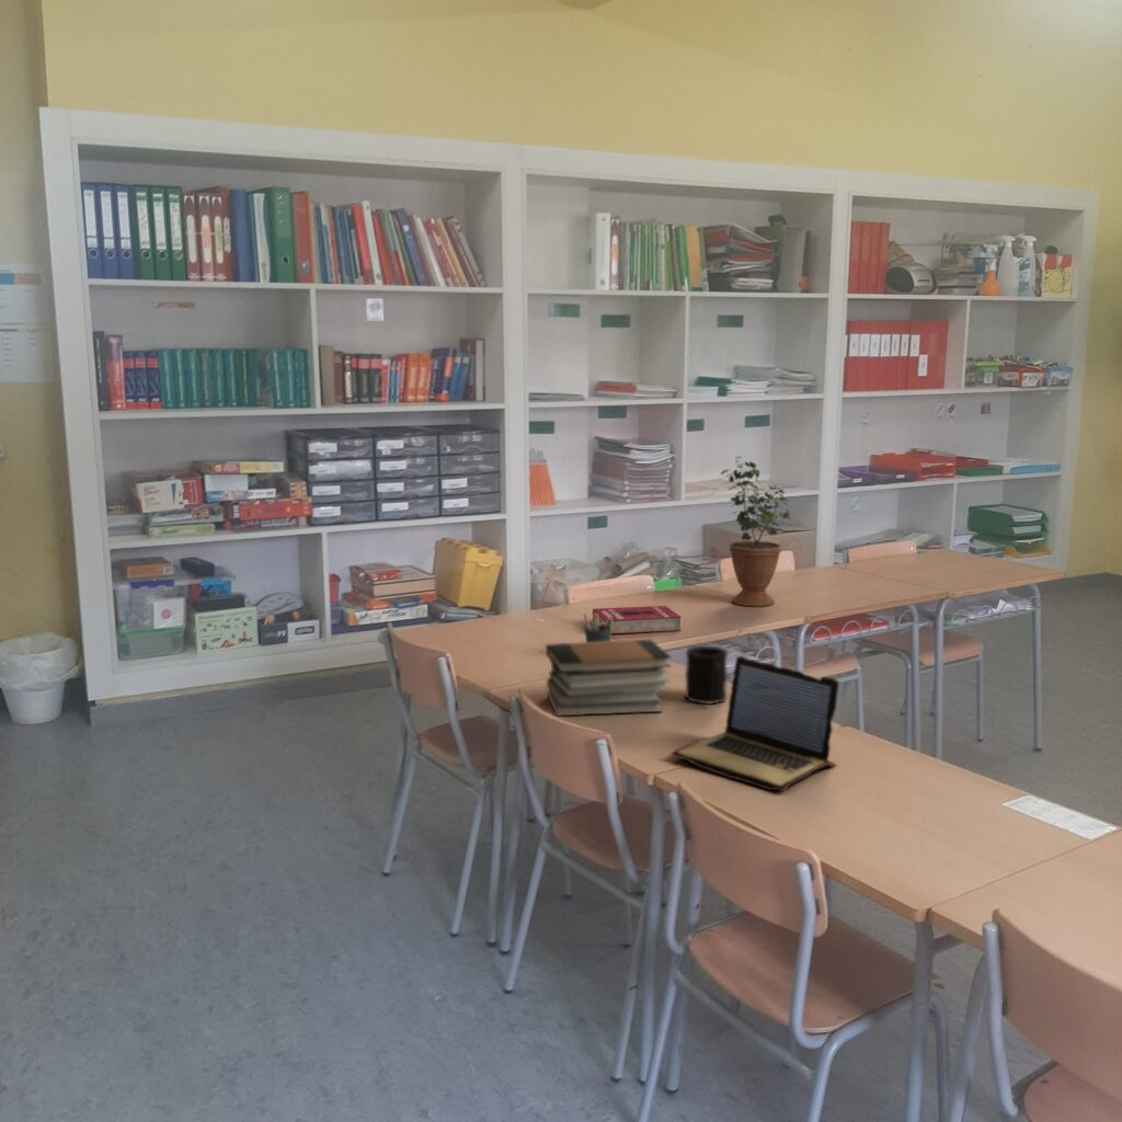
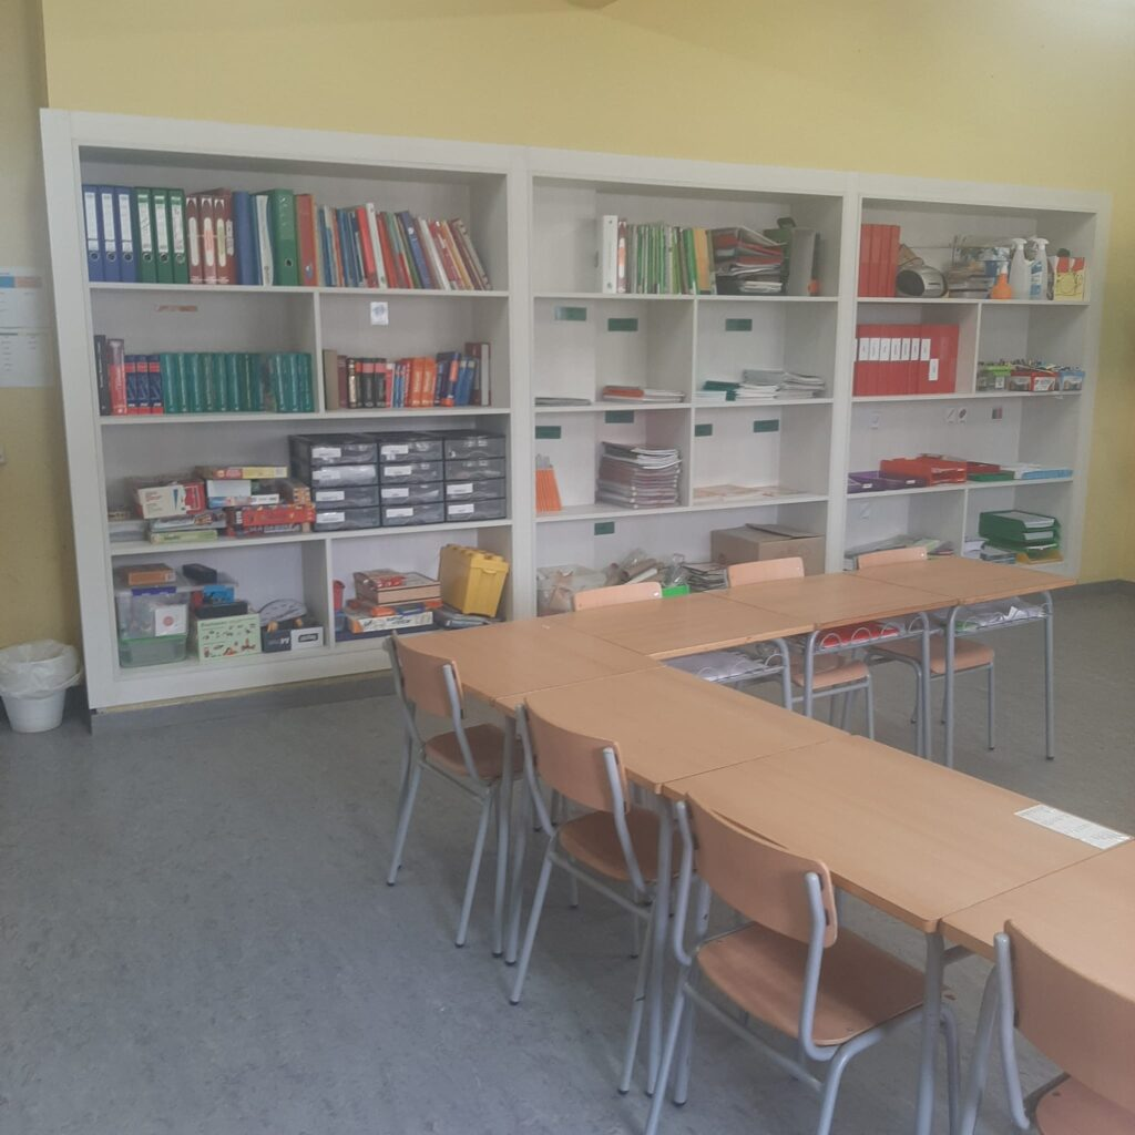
- book [592,605,683,636]
- laptop [669,655,840,793]
- book stack [545,638,673,717]
- pen holder [583,612,612,642]
- mug [684,644,729,706]
- potted plant [721,456,792,607]
